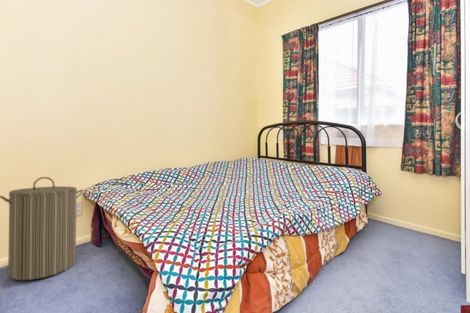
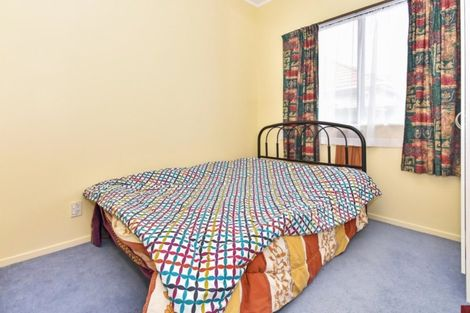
- laundry hamper [0,176,84,281]
